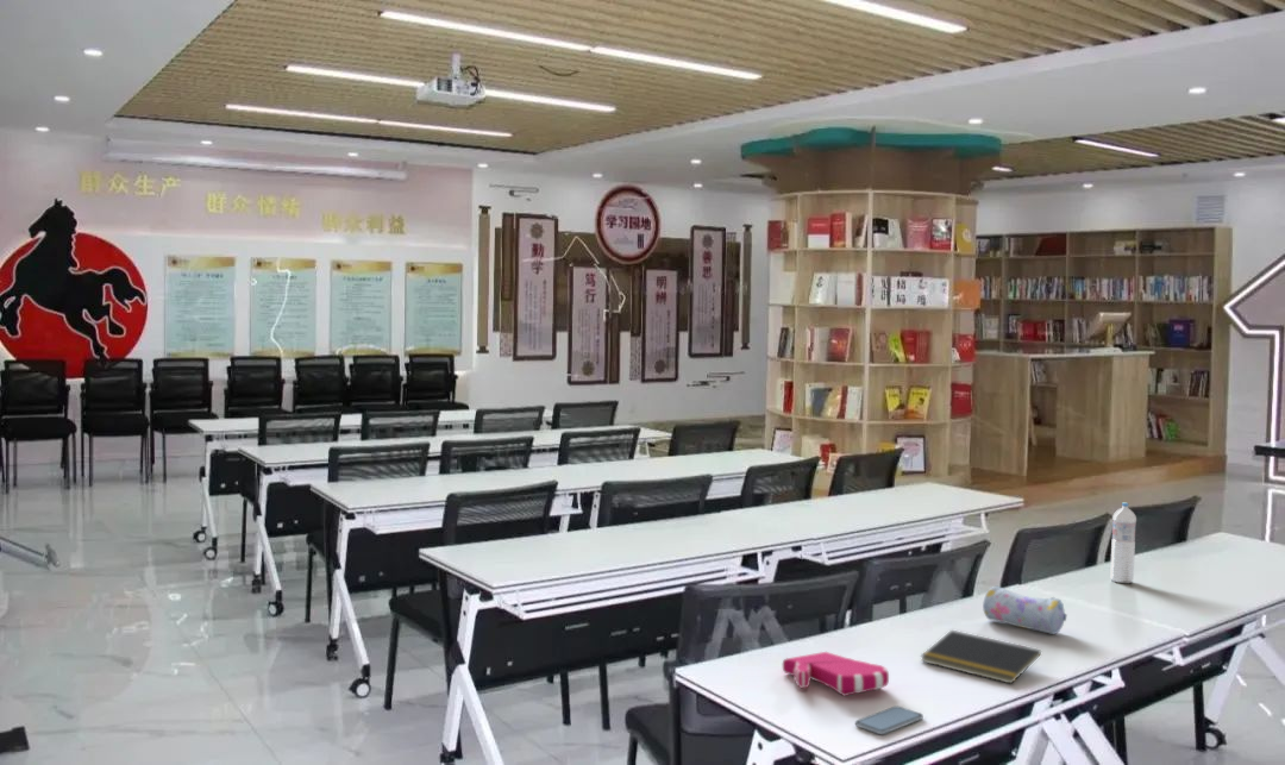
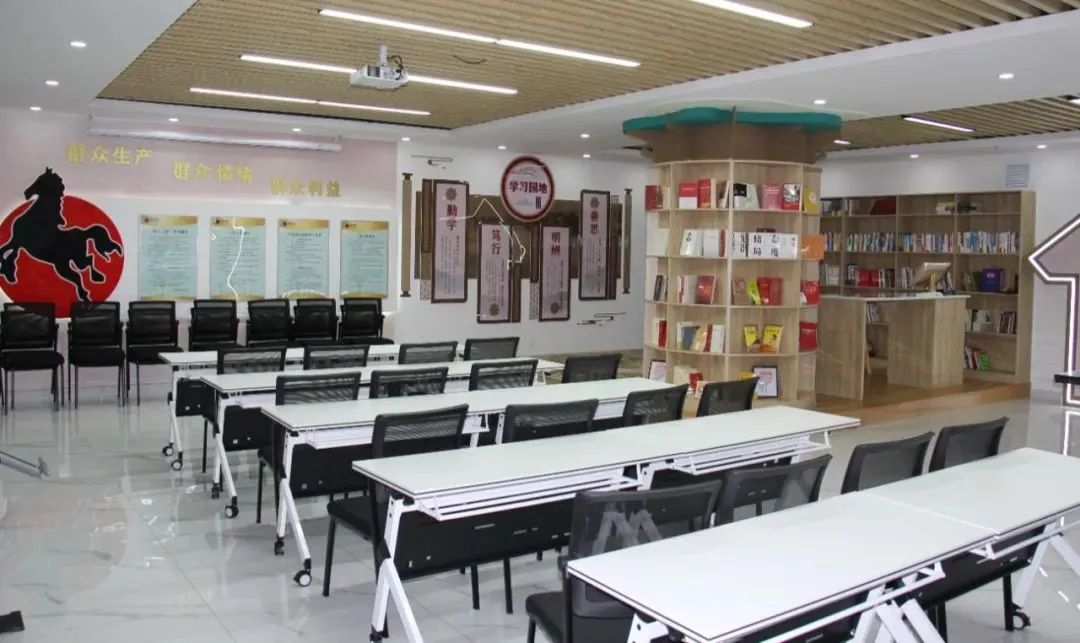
- pencil case [982,585,1068,635]
- book [782,651,890,697]
- water bottle [1109,502,1137,584]
- notepad [920,629,1042,685]
- smartphone [854,704,924,735]
